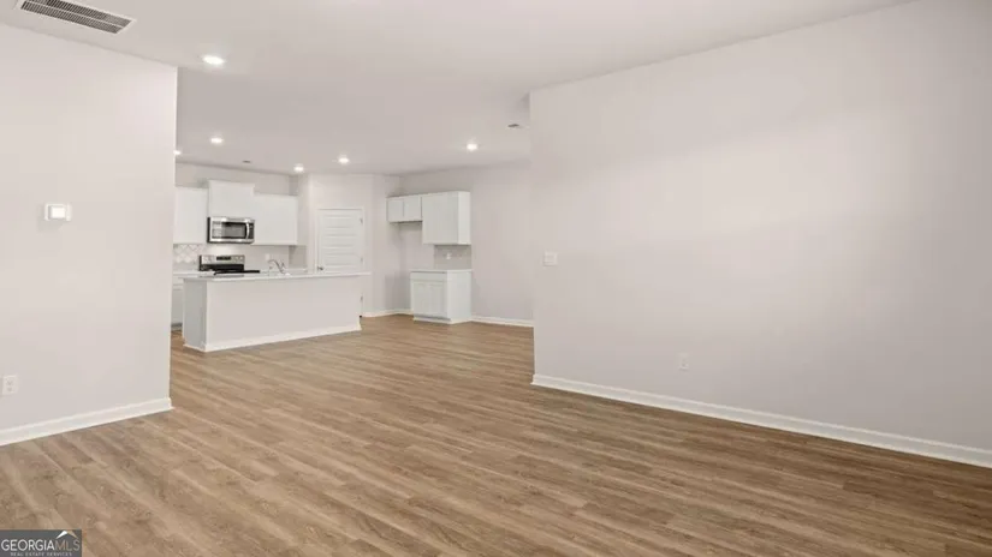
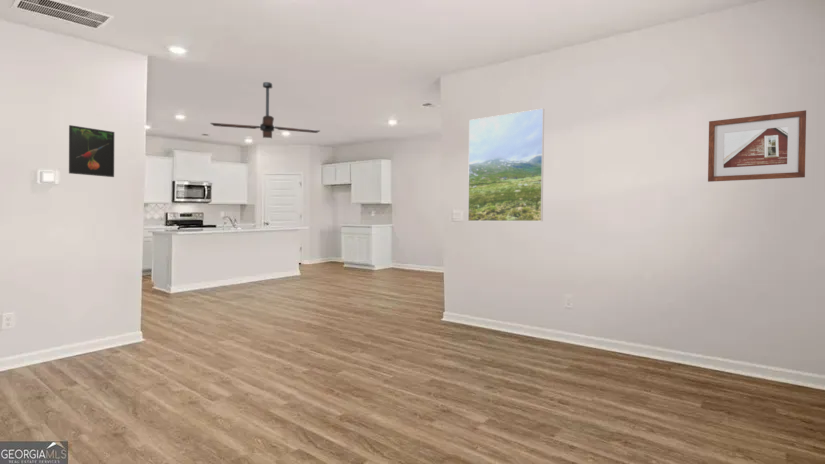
+ ceiling fan [209,81,321,139]
+ picture frame [707,109,807,183]
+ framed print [68,124,115,178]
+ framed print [467,108,545,222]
